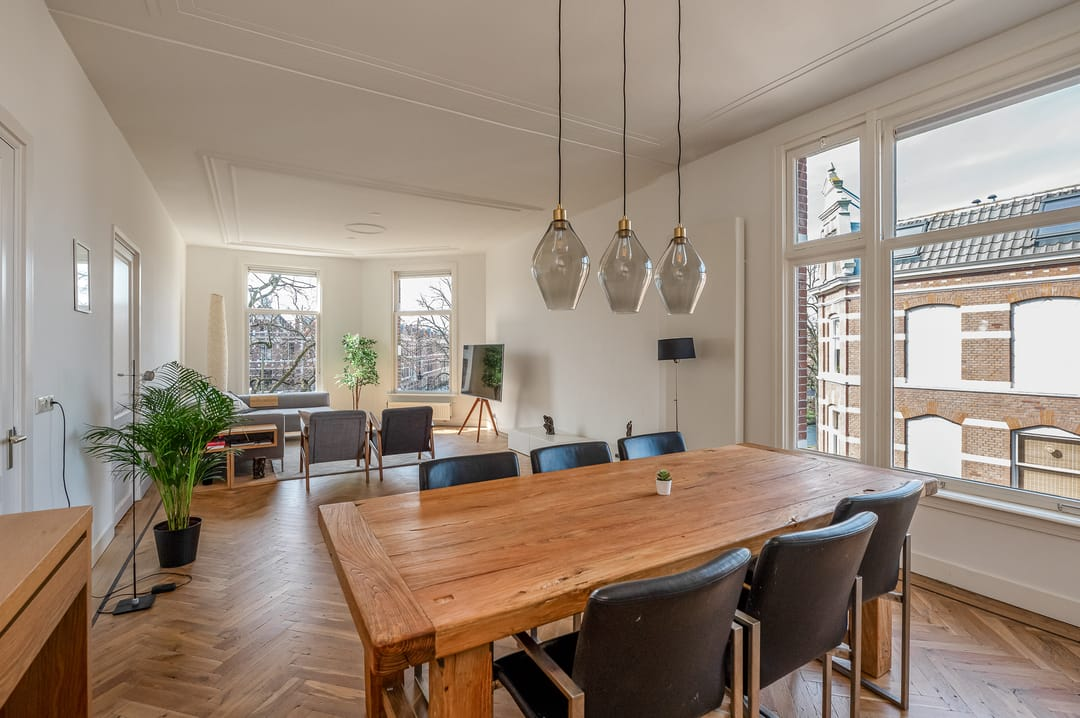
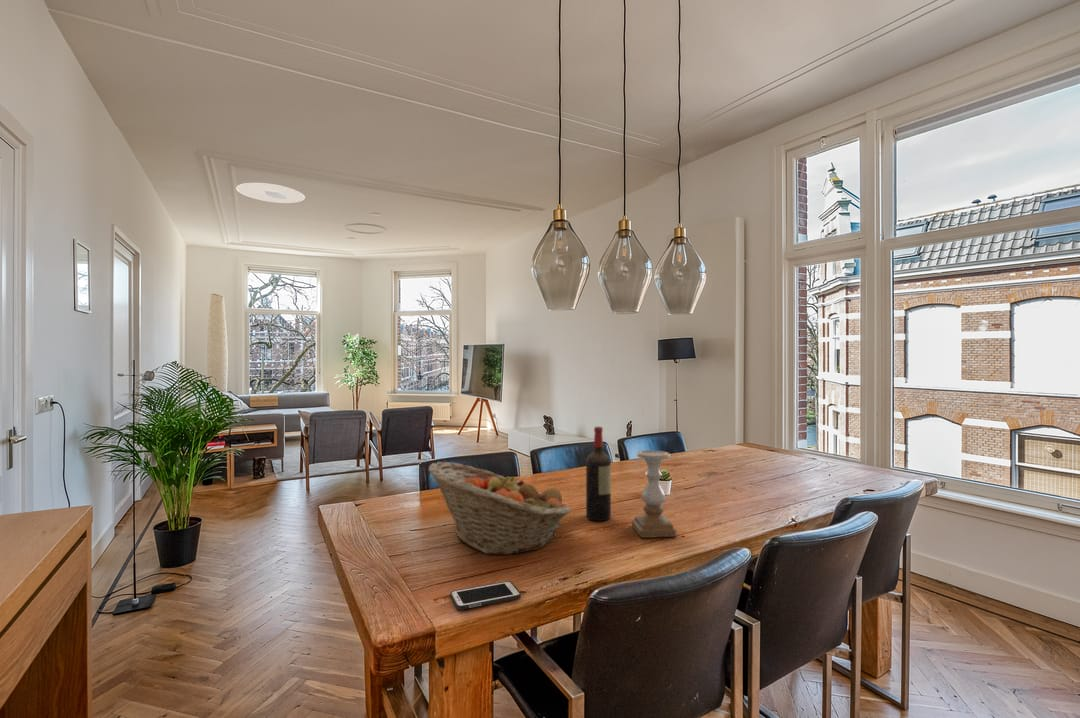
+ fruit basket [428,461,571,556]
+ wine bottle [585,426,612,522]
+ cell phone [449,580,522,611]
+ candle holder [631,449,677,539]
+ ceiling light [235,182,306,204]
